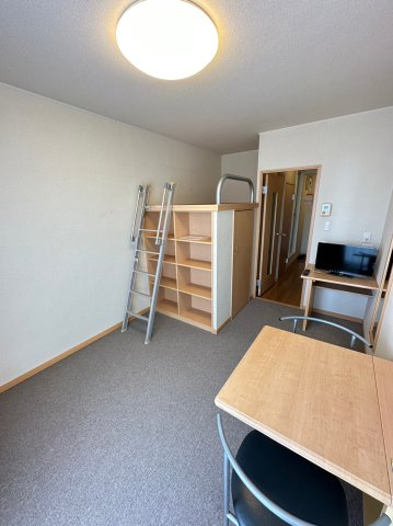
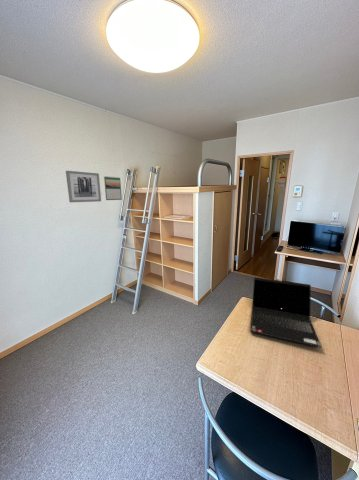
+ laptop computer [249,276,322,348]
+ calendar [103,175,123,201]
+ wall art [65,170,102,203]
